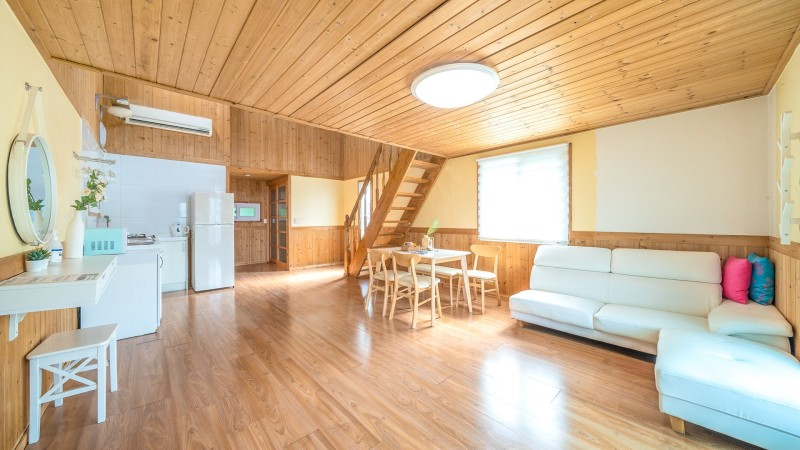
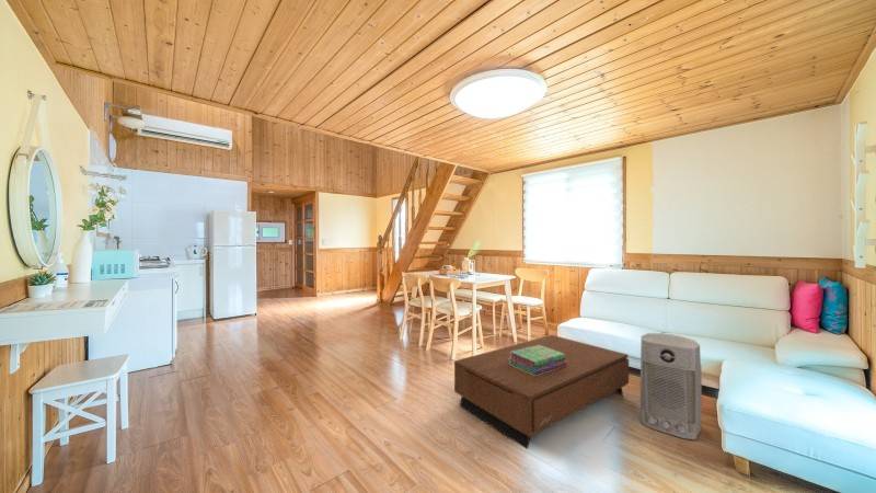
+ stack of books [509,345,567,375]
+ coffee table [453,334,630,450]
+ air purifier [639,332,703,440]
